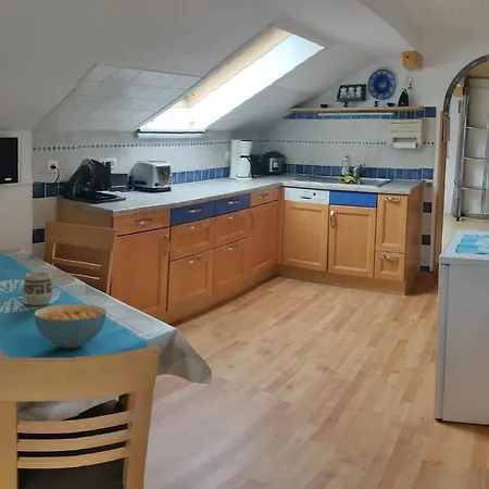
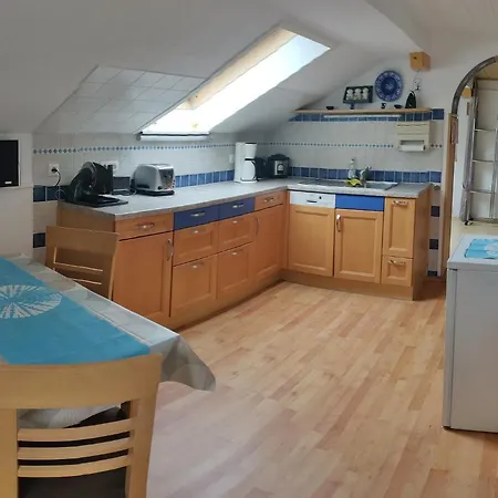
- cereal bowl [33,303,108,349]
- cup [22,271,54,306]
